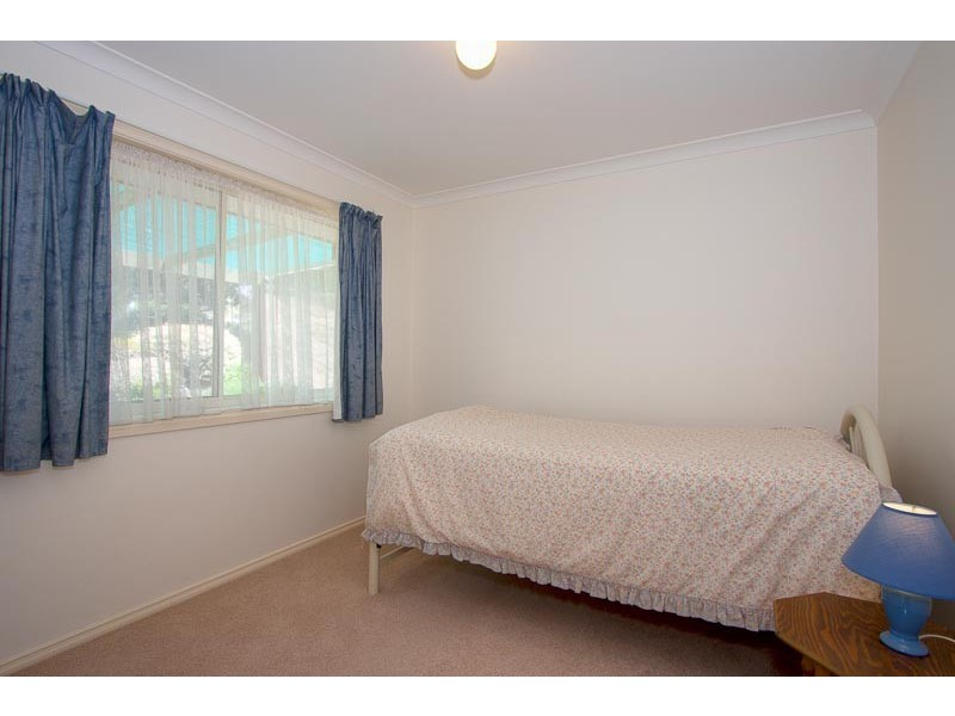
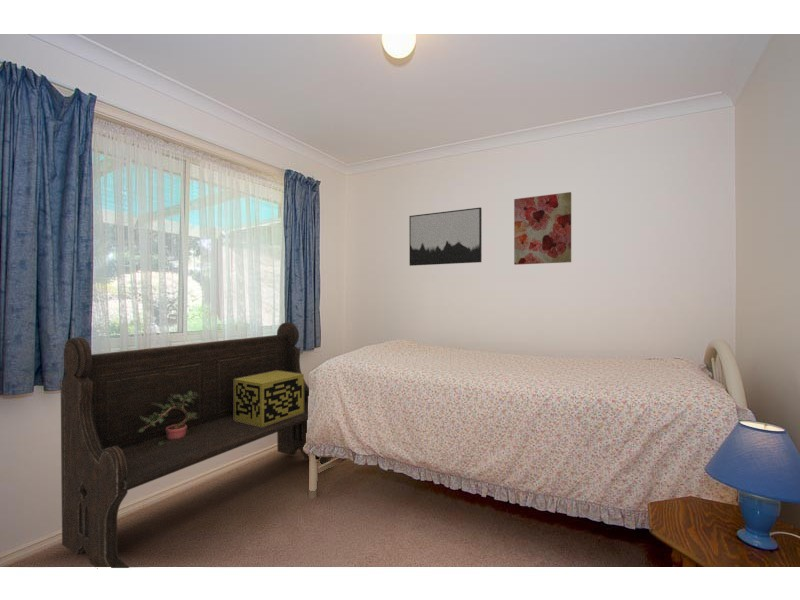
+ bench [60,321,334,569]
+ wall art [408,206,483,267]
+ wall art [513,191,572,266]
+ decorative box [234,371,305,427]
+ potted plant [138,391,197,446]
